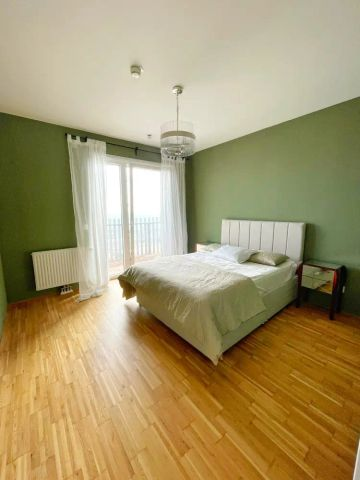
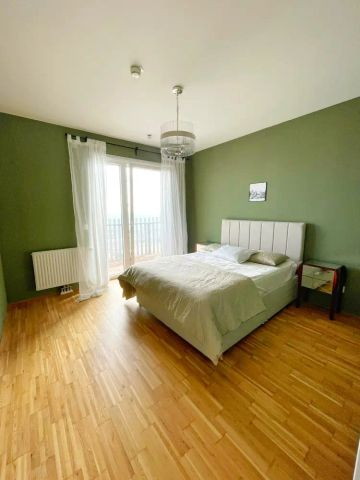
+ wall art [248,181,268,203]
